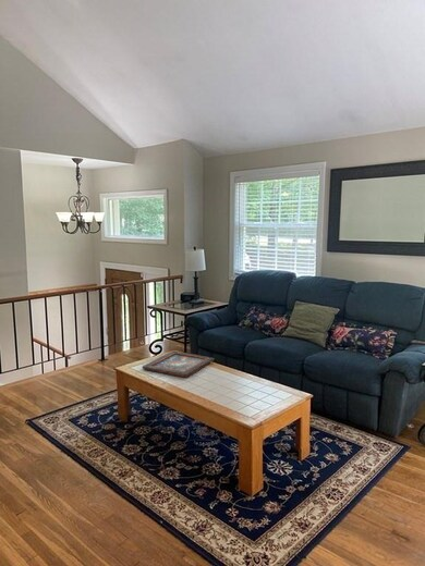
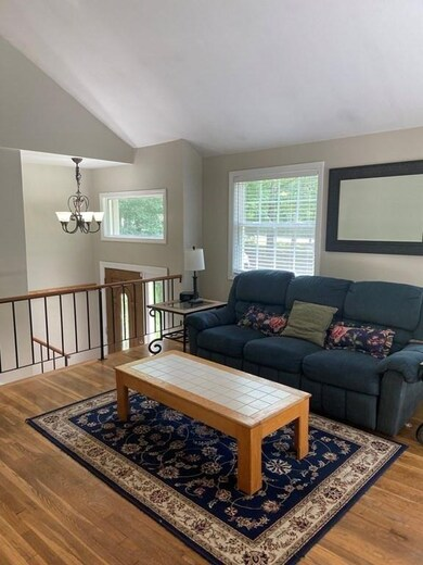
- decorative tray [142,350,216,379]
